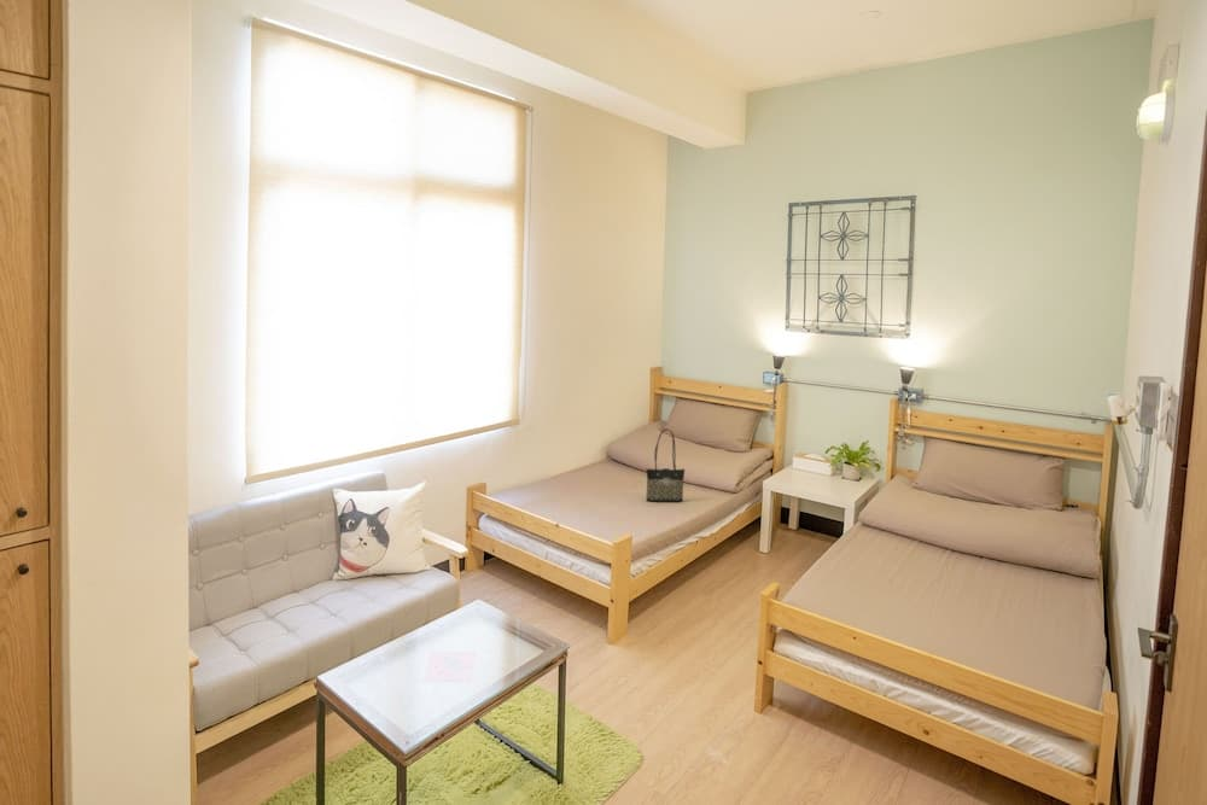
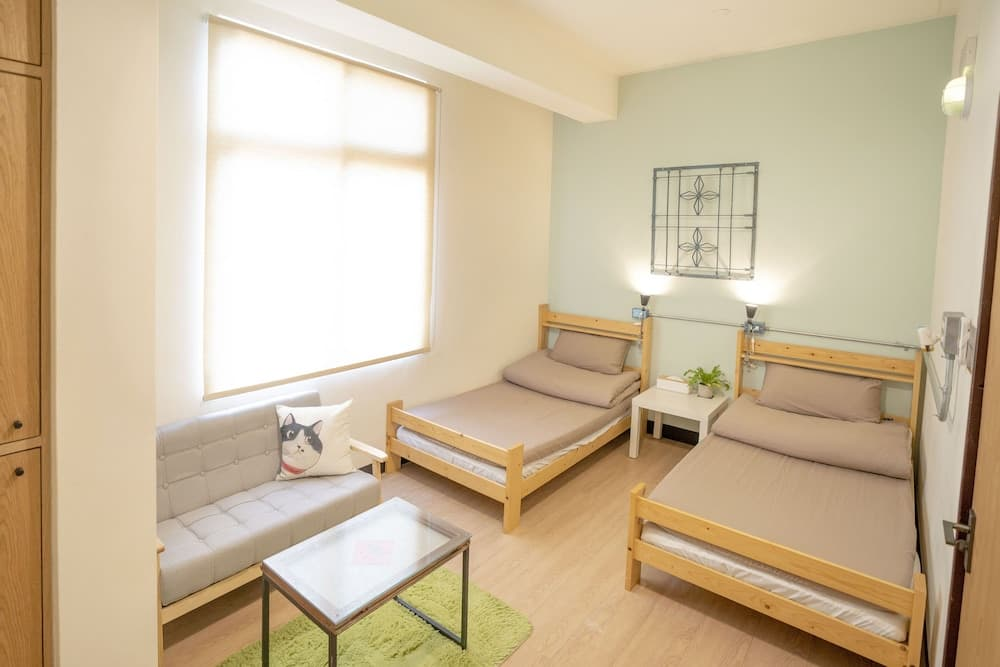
- tote bag [645,427,686,503]
